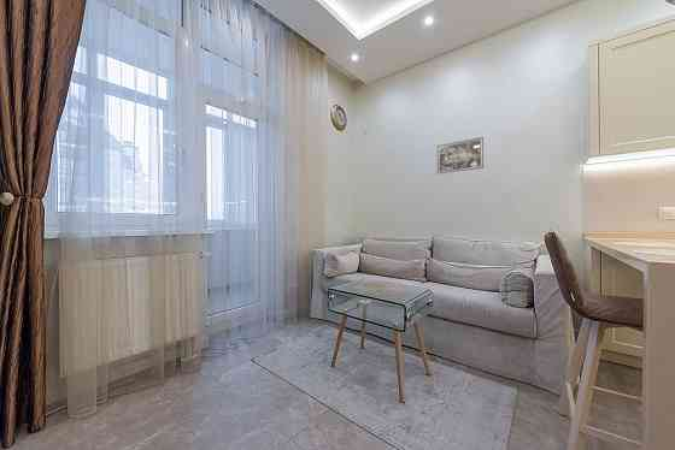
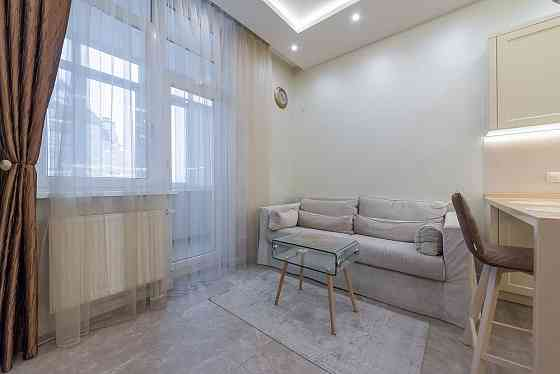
- wall art [436,136,485,174]
